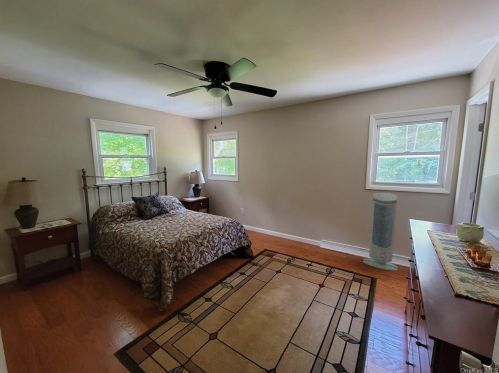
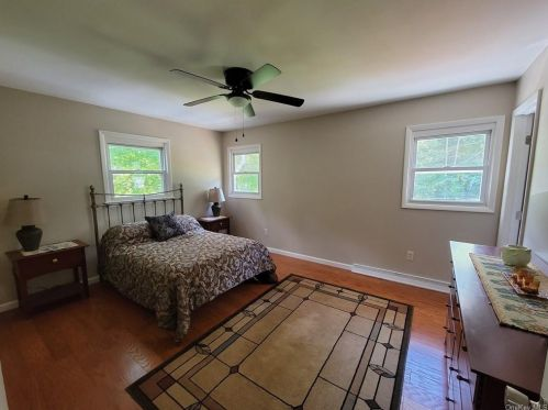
- air purifier [362,192,399,272]
